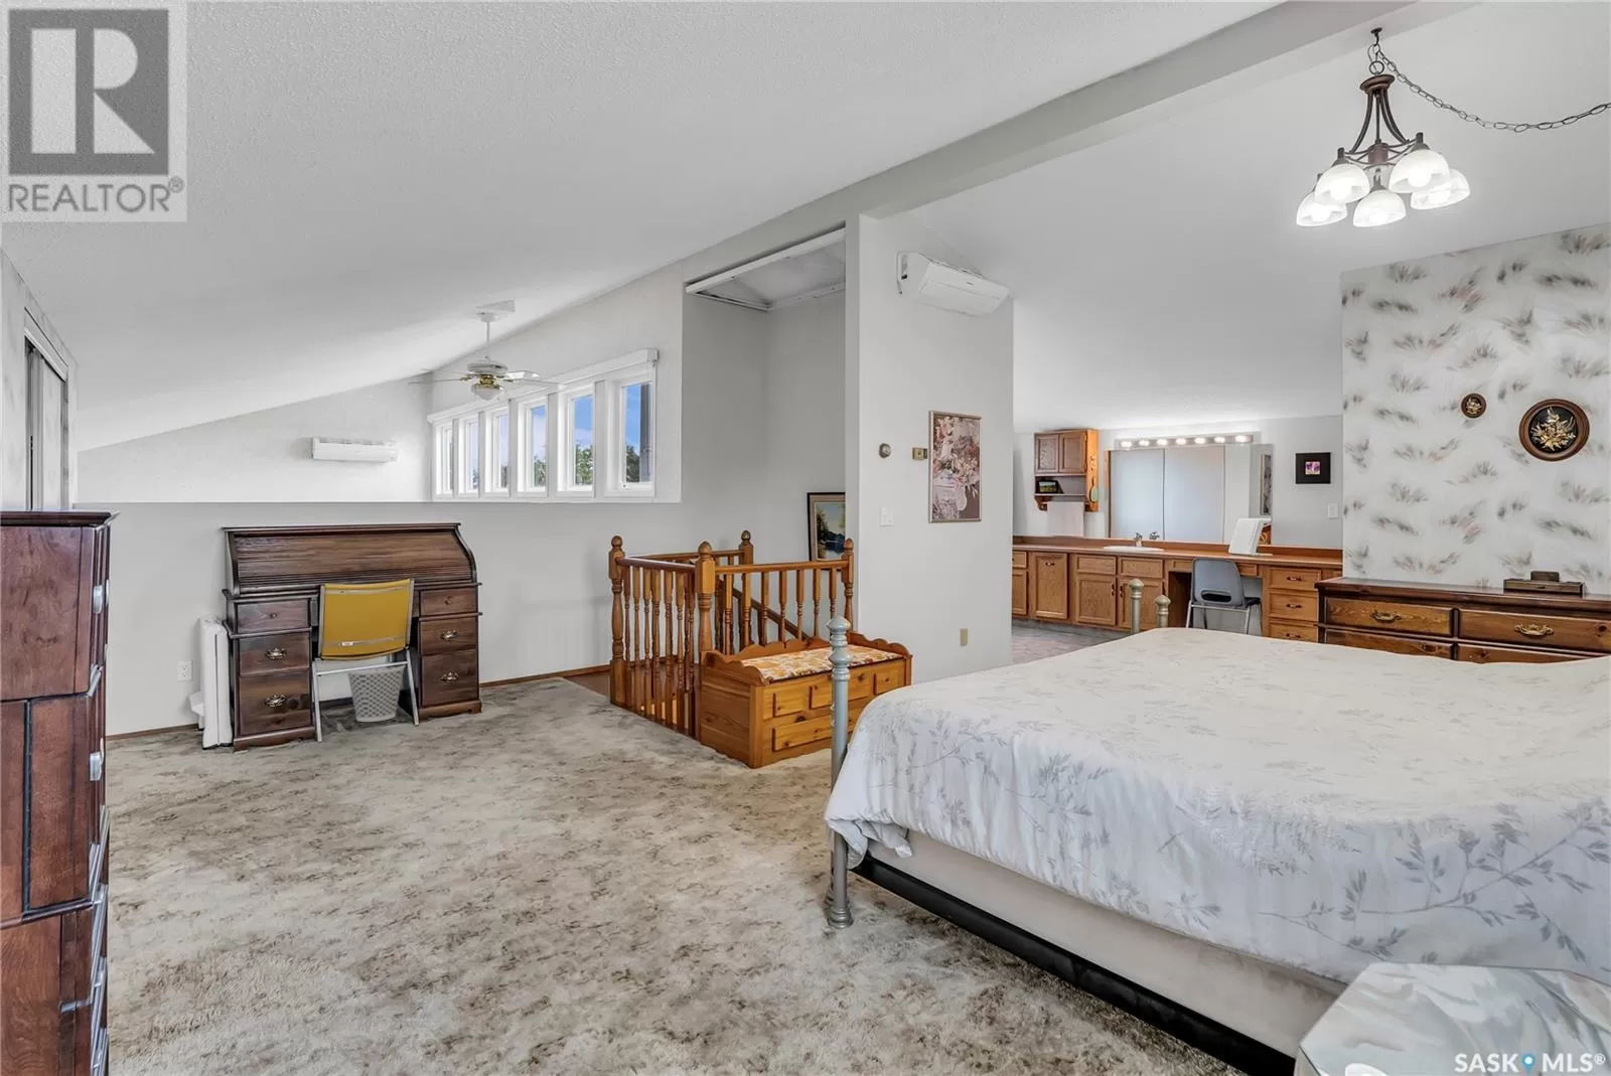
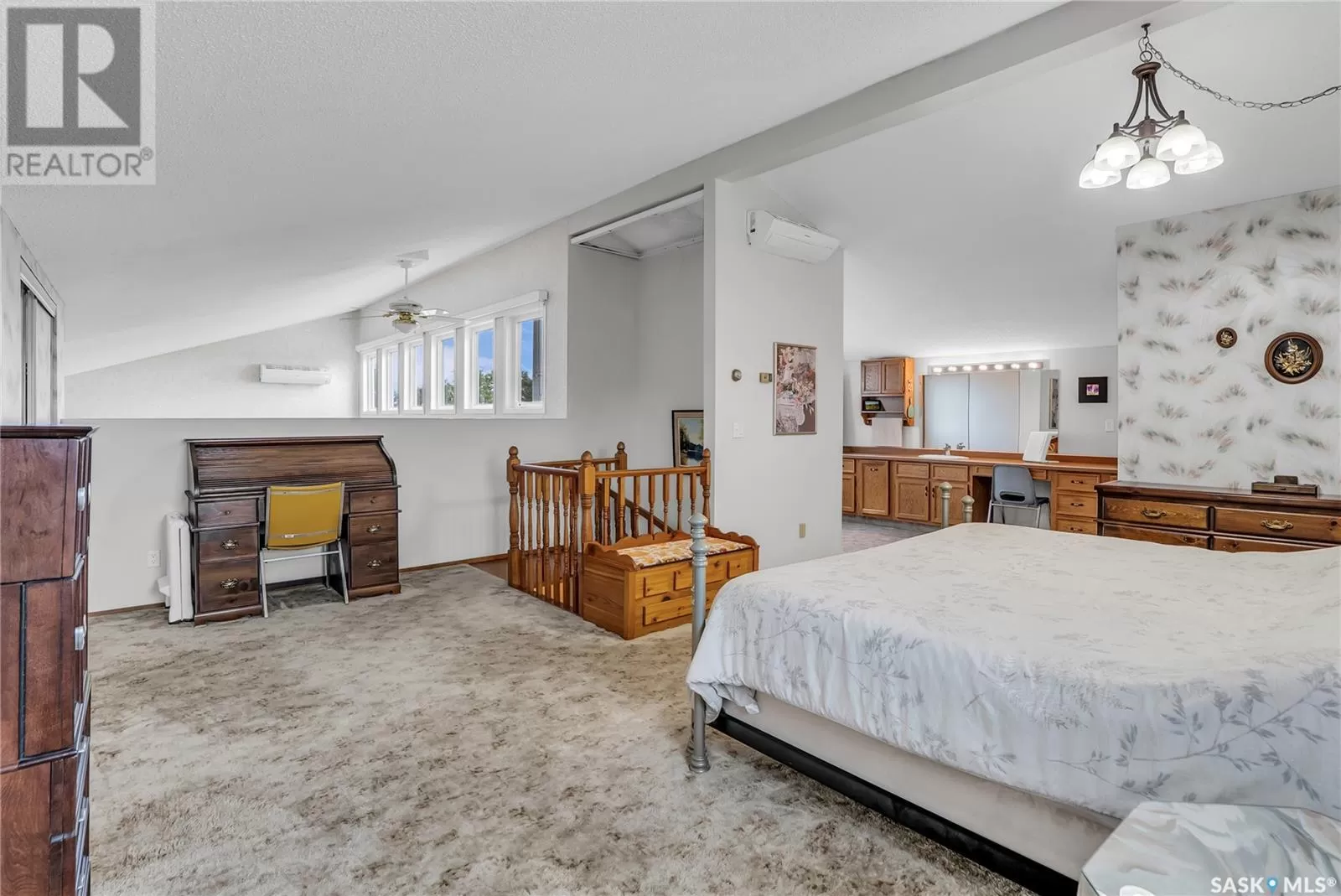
- wastebasket [345,662,407,723]
